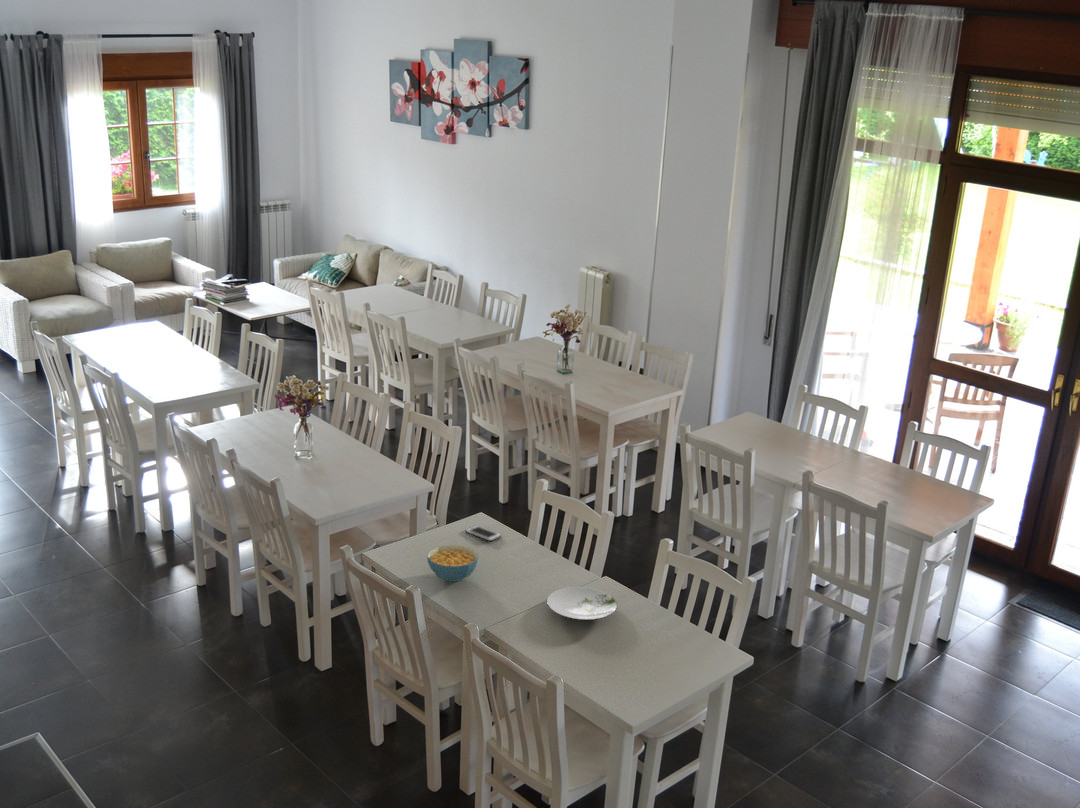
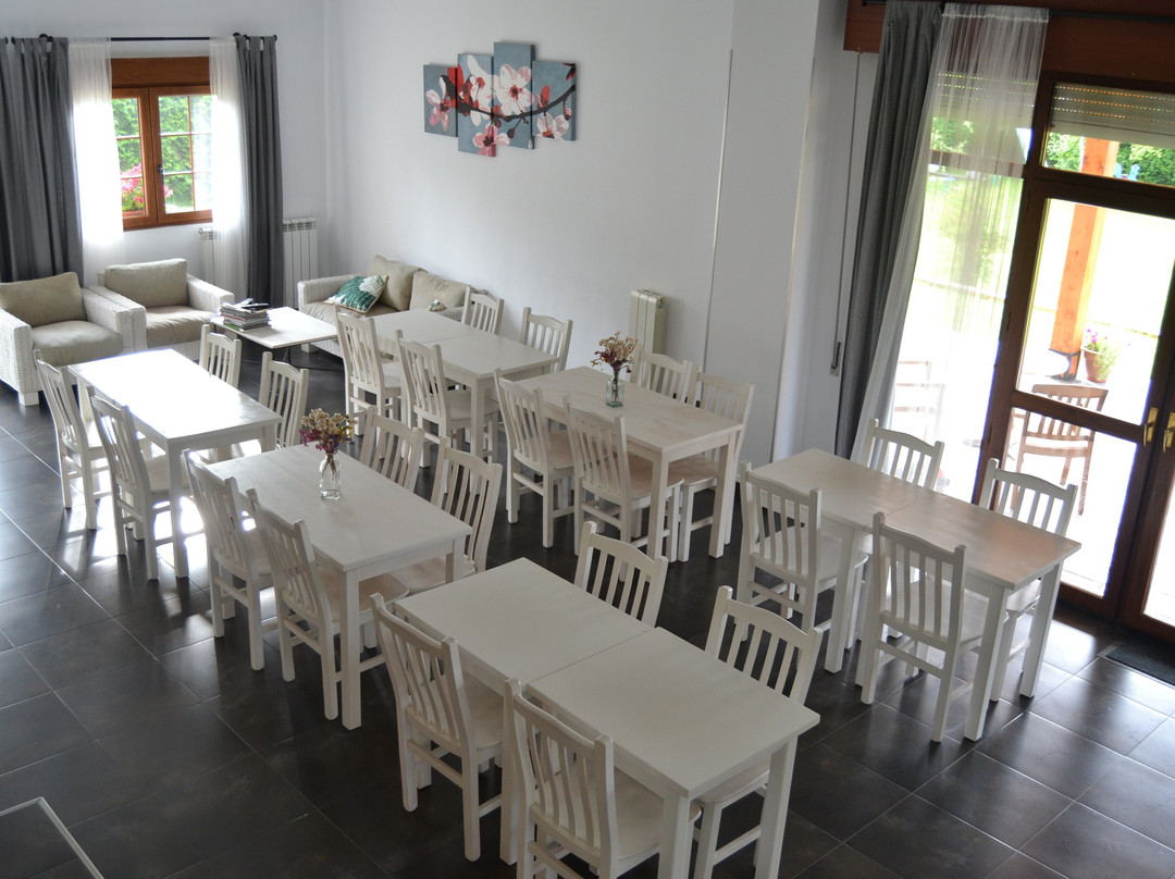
- cell phone [465,524,503,542]
- plate [546,586,618,621]
- cereal bowl [426,544,480,583]
